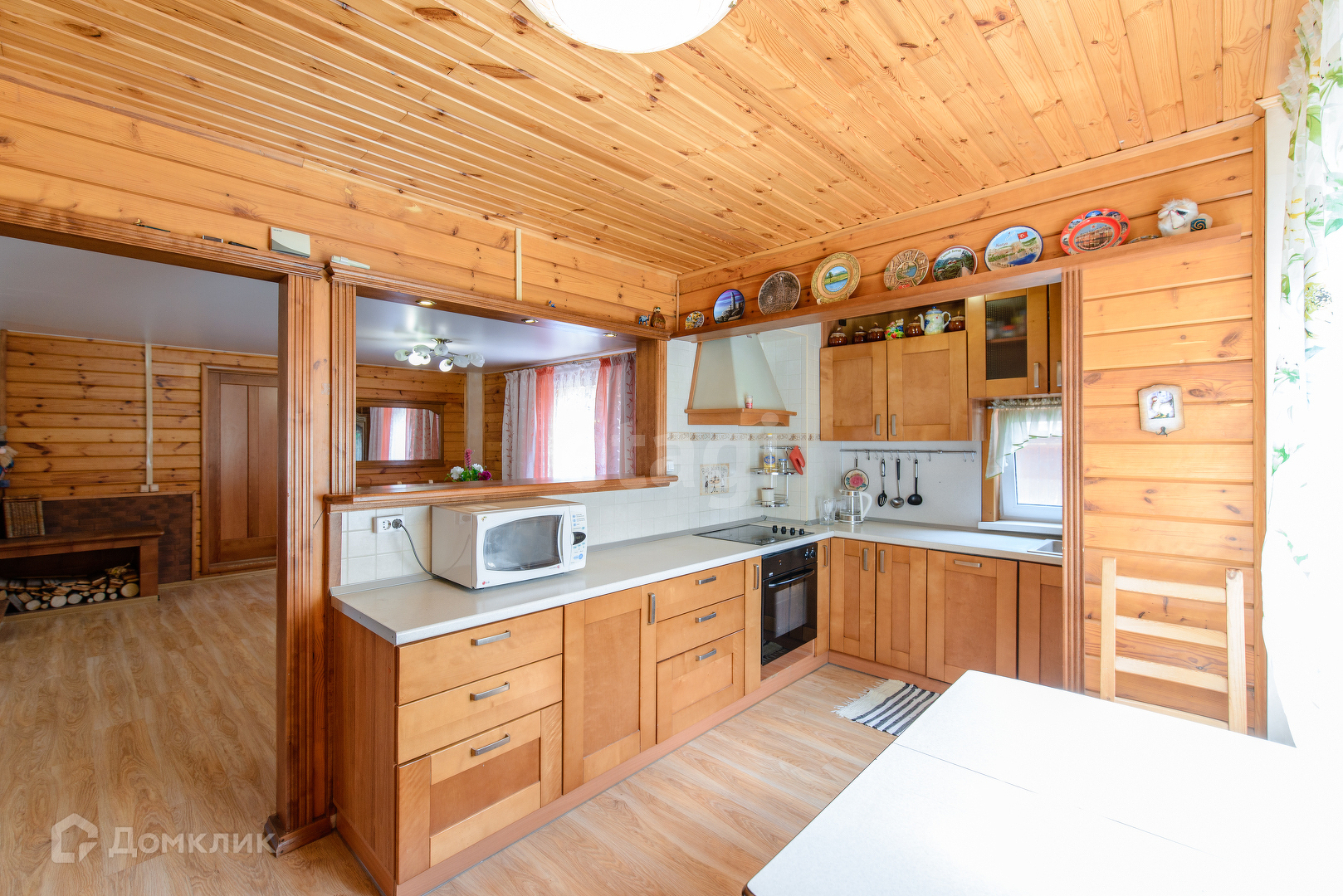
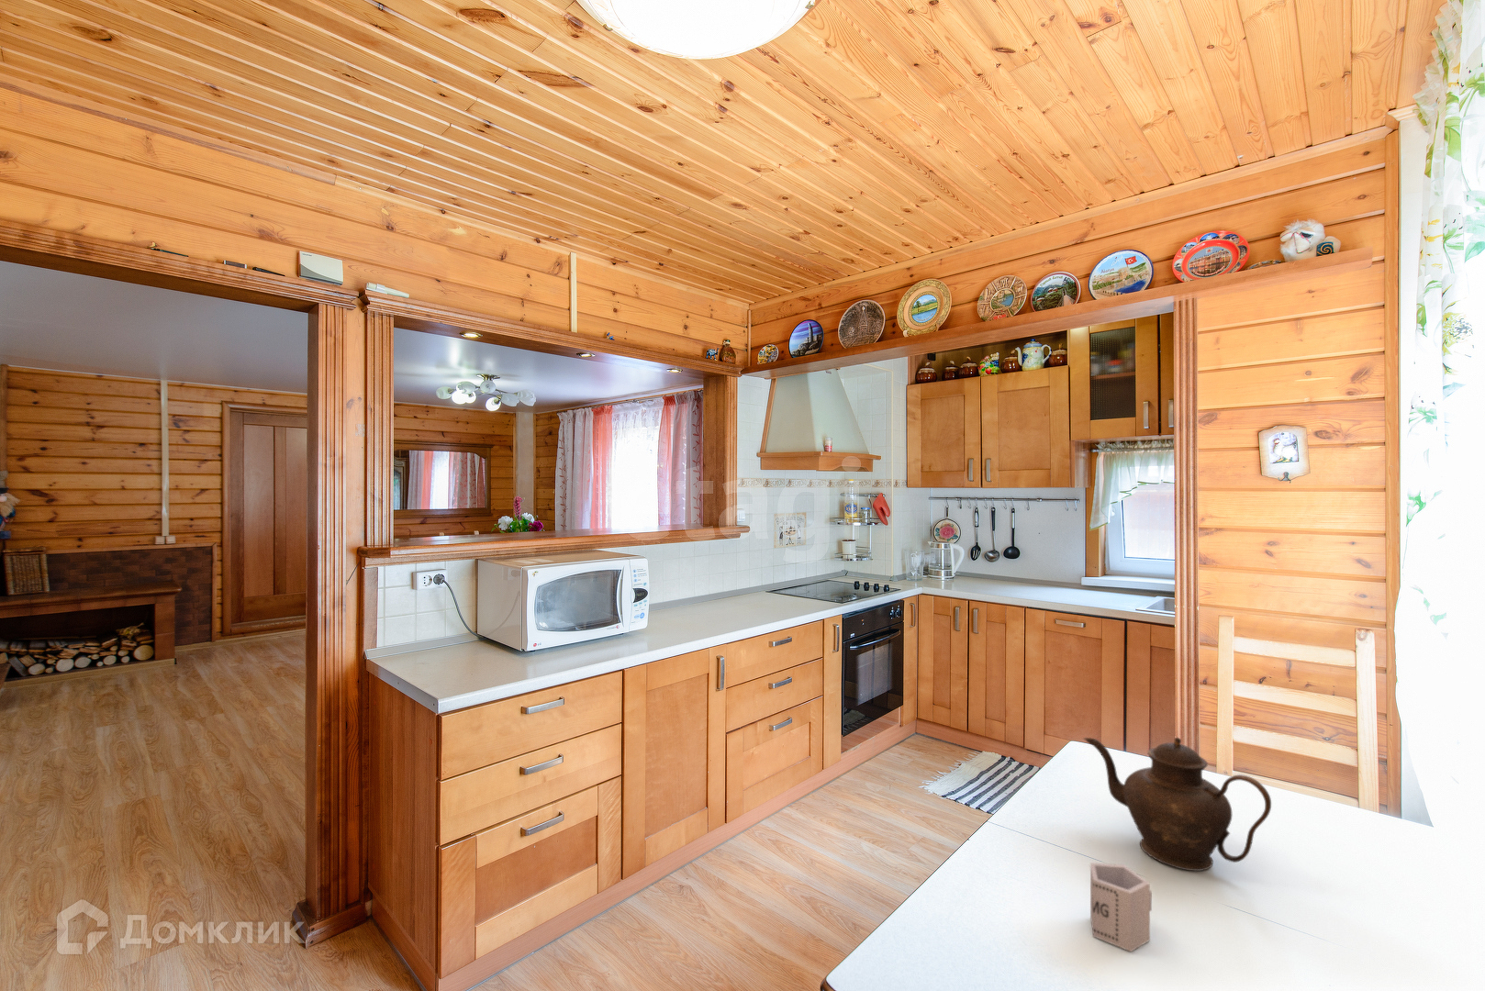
+ teapot [1083,737,1272,872]
+ cup [1089,862,1153,952]
